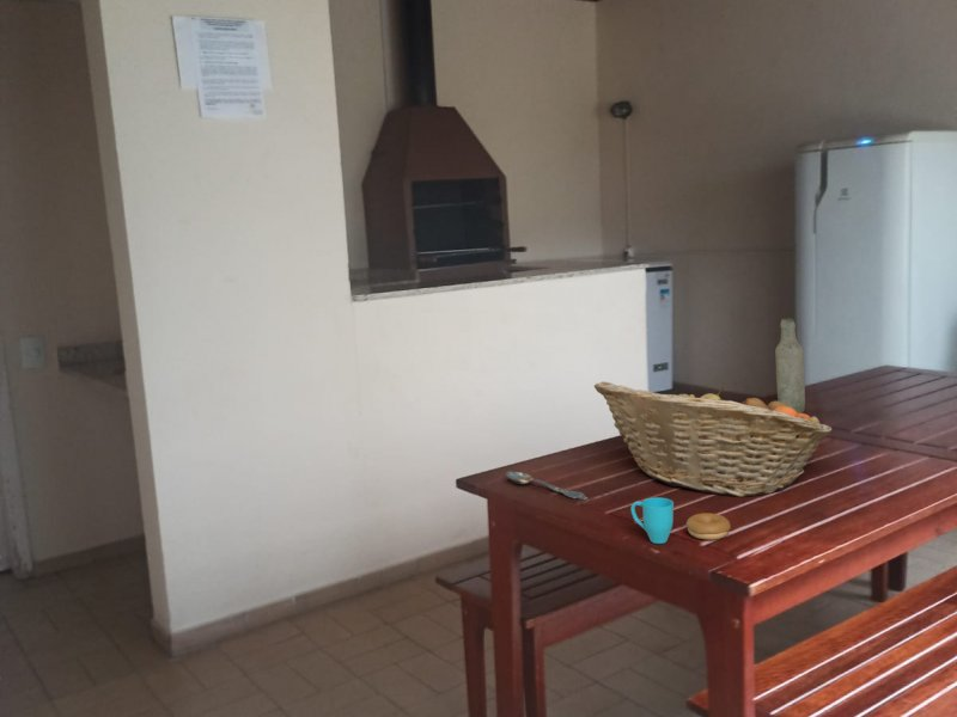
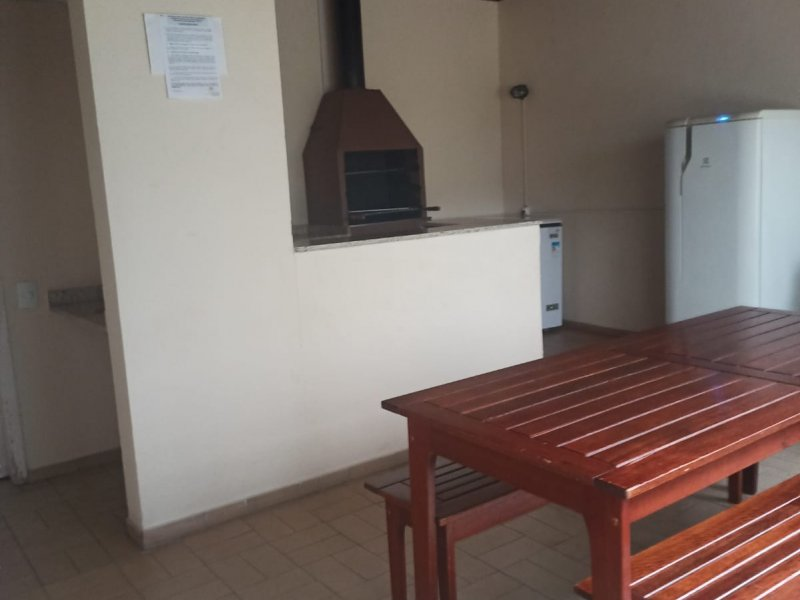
- bottle [774,317,806,413]
- spoon [504,471,589,501]
- cup [629,497,732,545]
- fruit basket [593,381,833,498]
